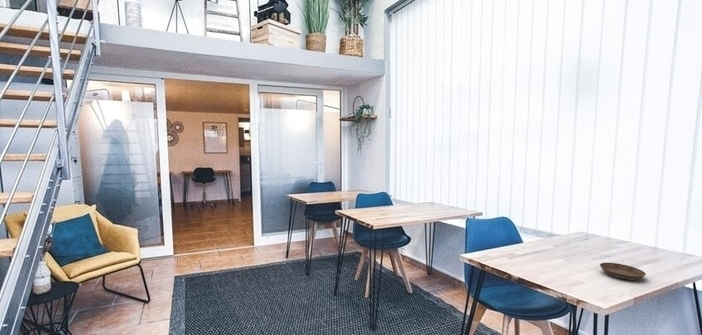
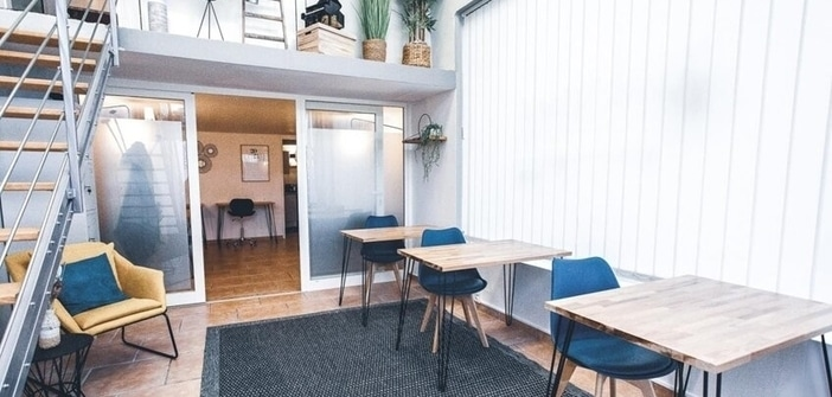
- saucer [599,262,647,281]
